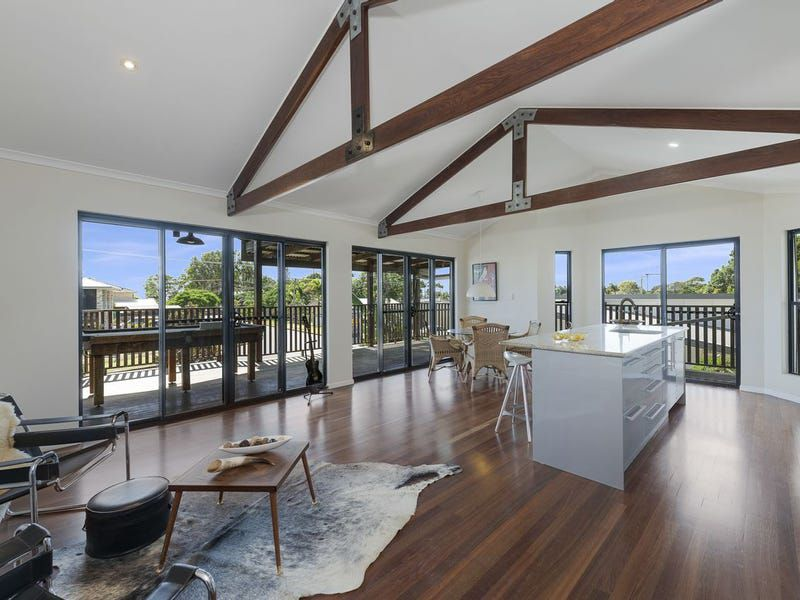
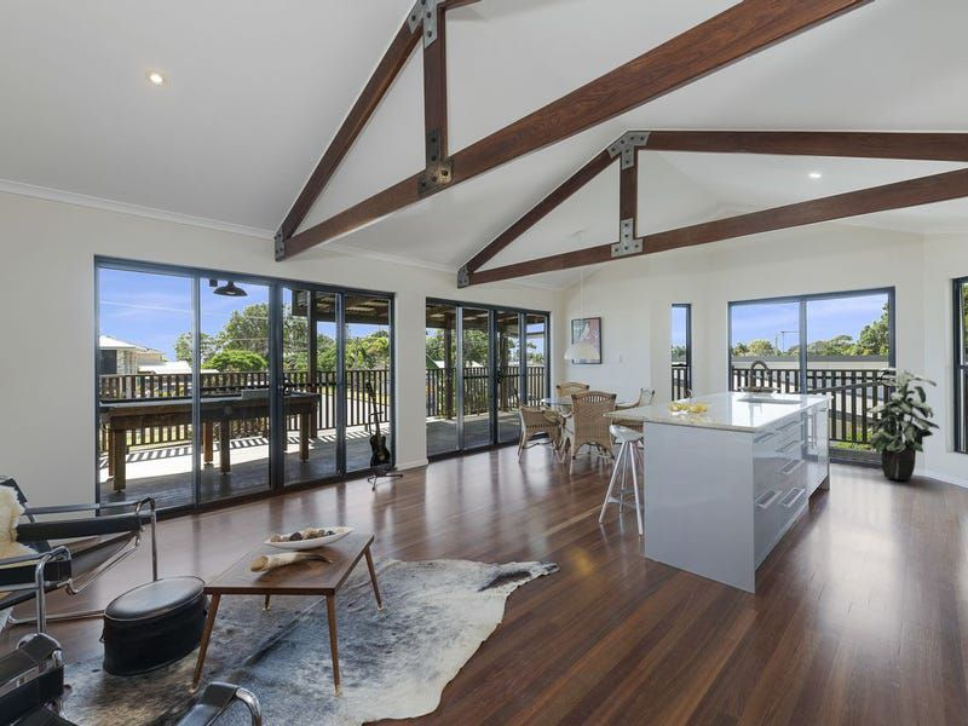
+ indoor plant [859,367,940,482]
